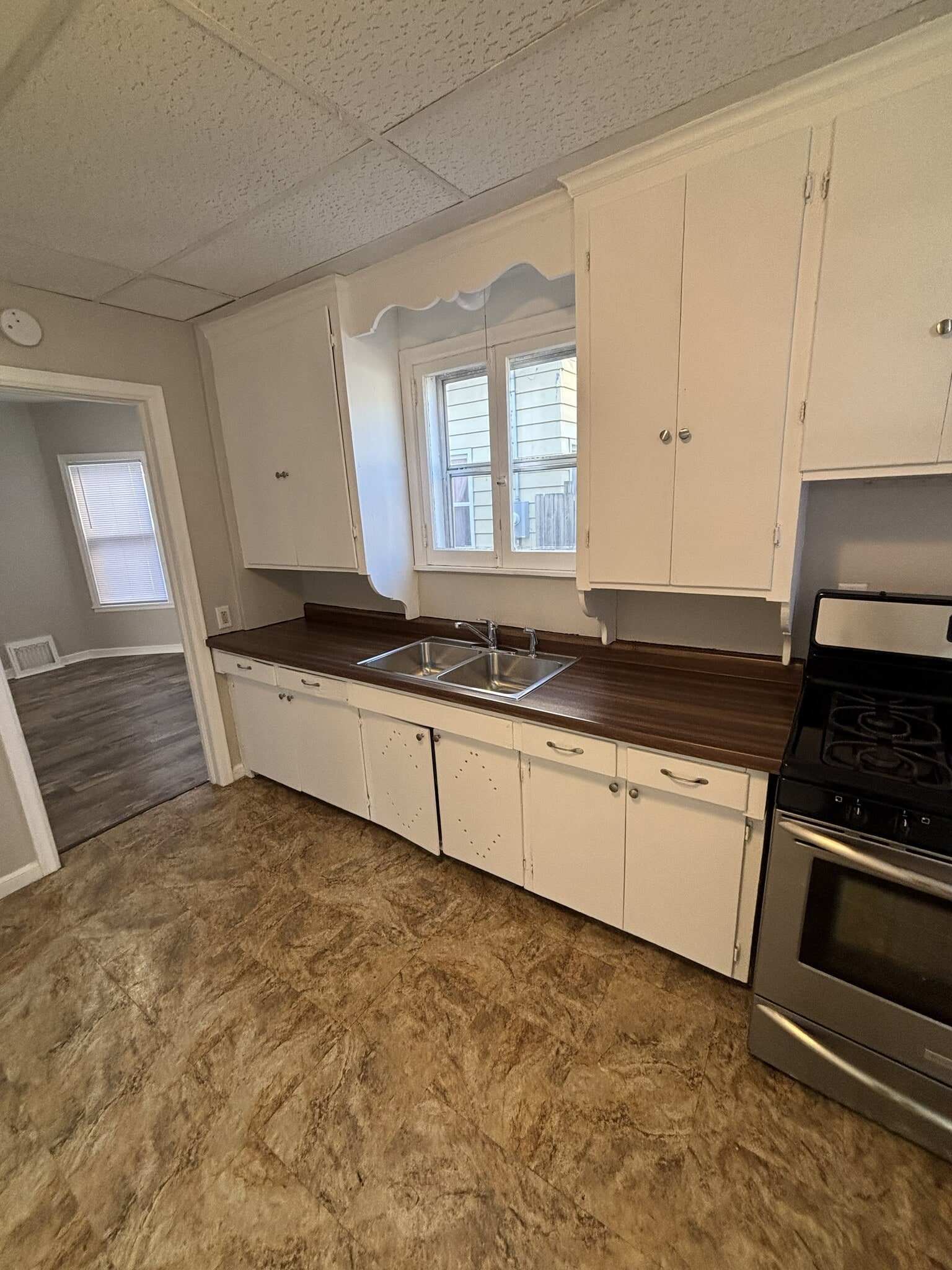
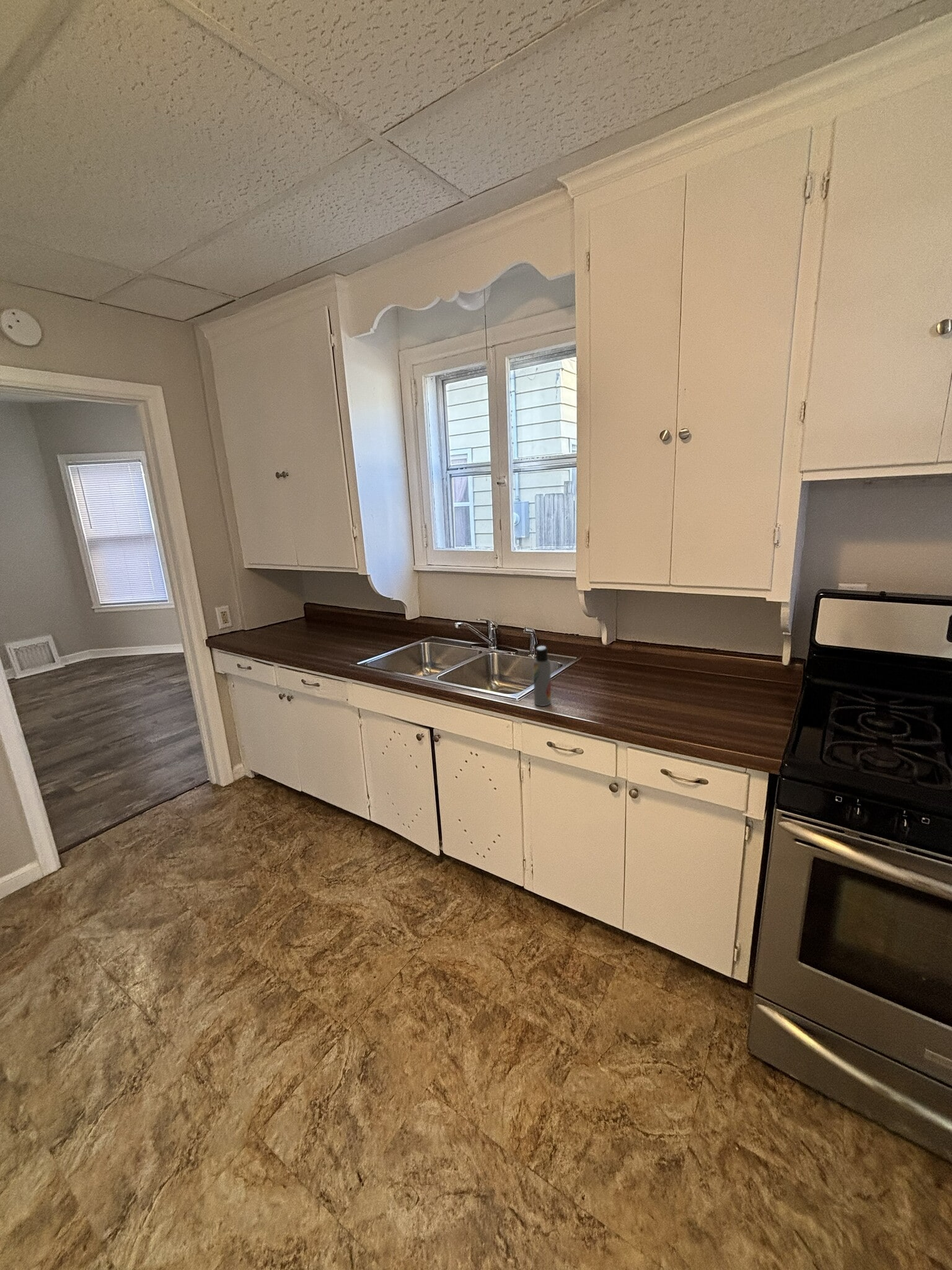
+ lotion bottle [533,645,552,707]
